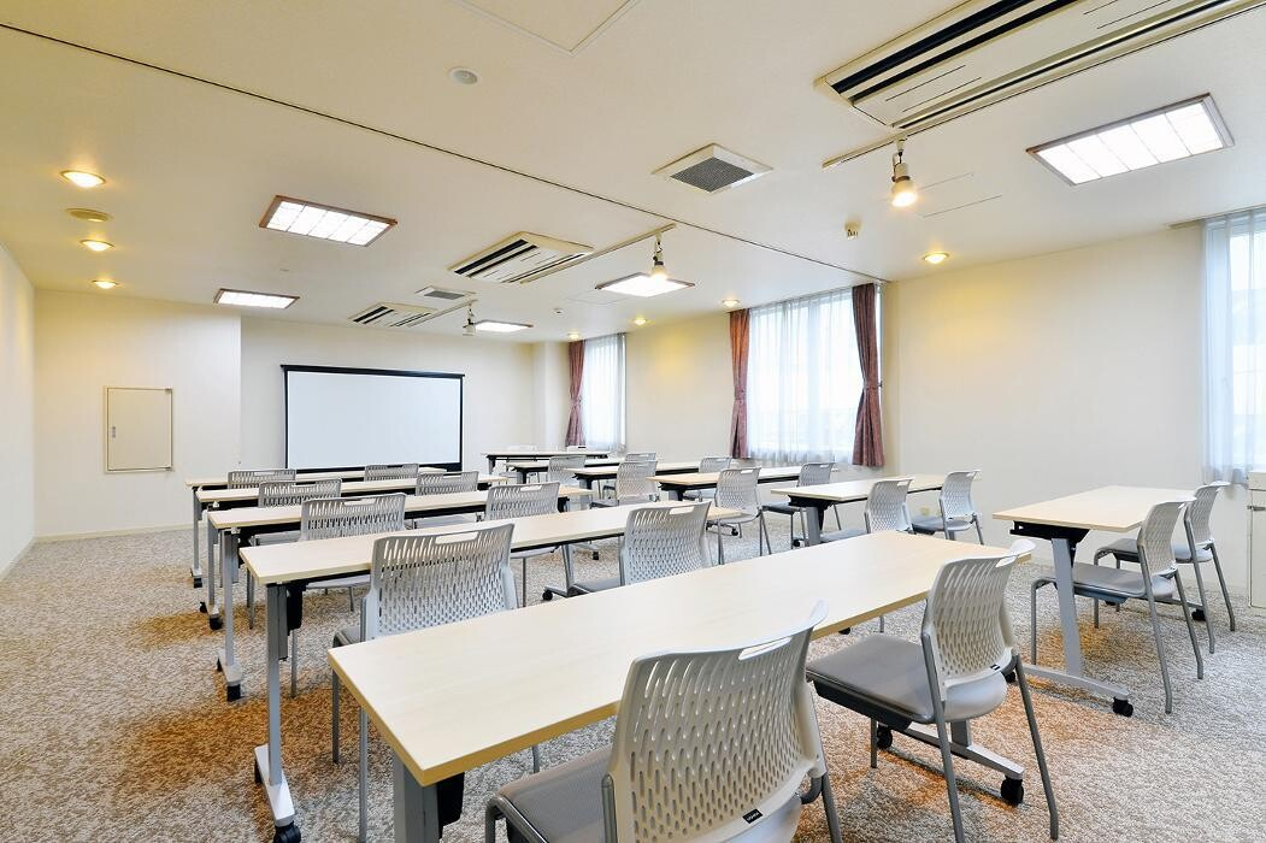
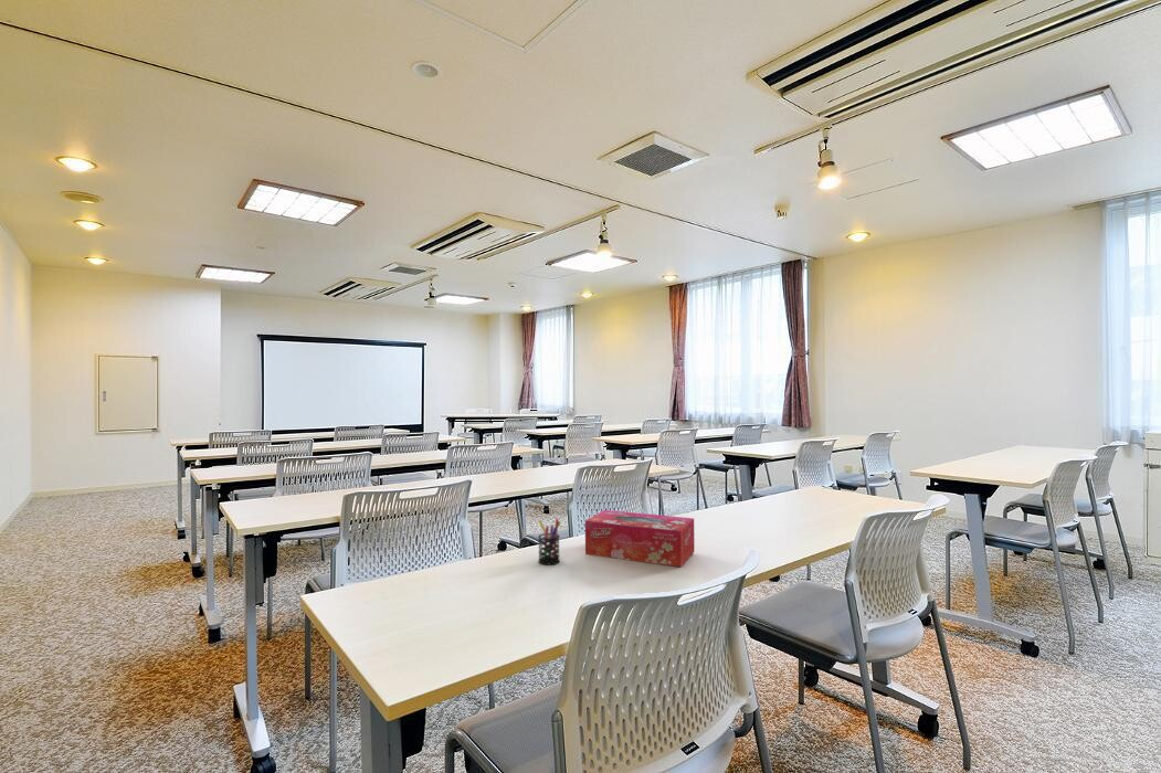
+ pen holder [537,518,561,565]
+ tissue box [584,509,696,568]
